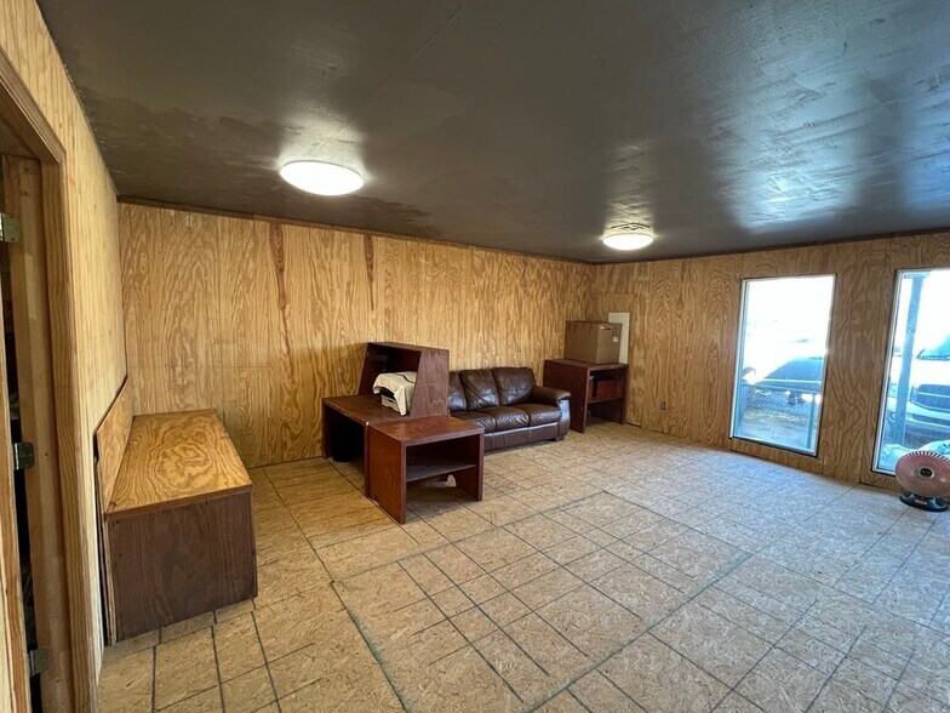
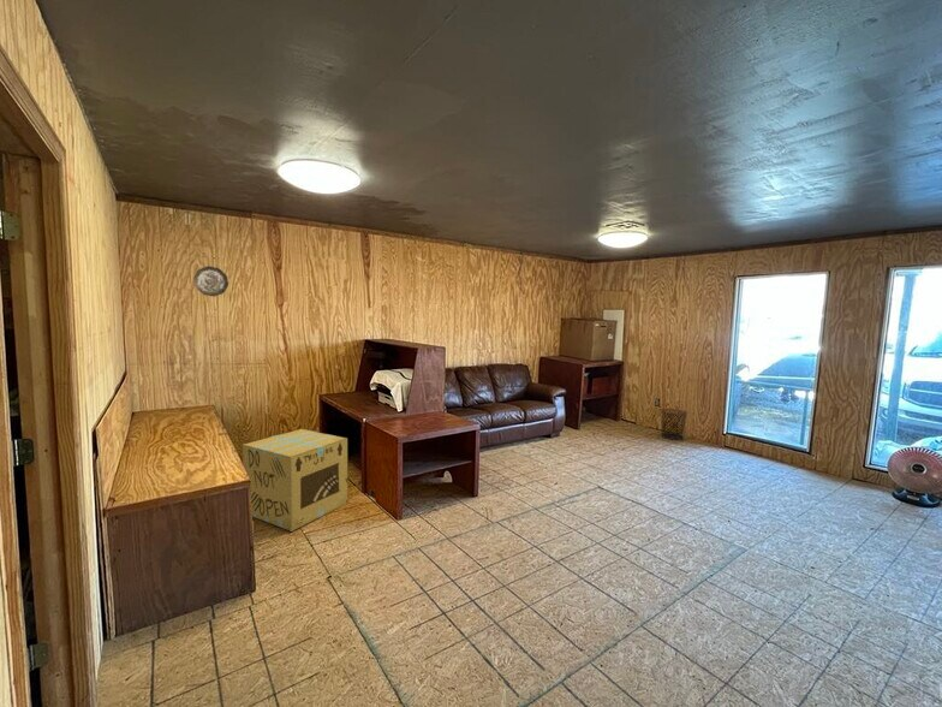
+ cardboard box [242,428,348,533]
+ waste bin [660,408,688,441]
+ decorative plate [192,266,229,297]
